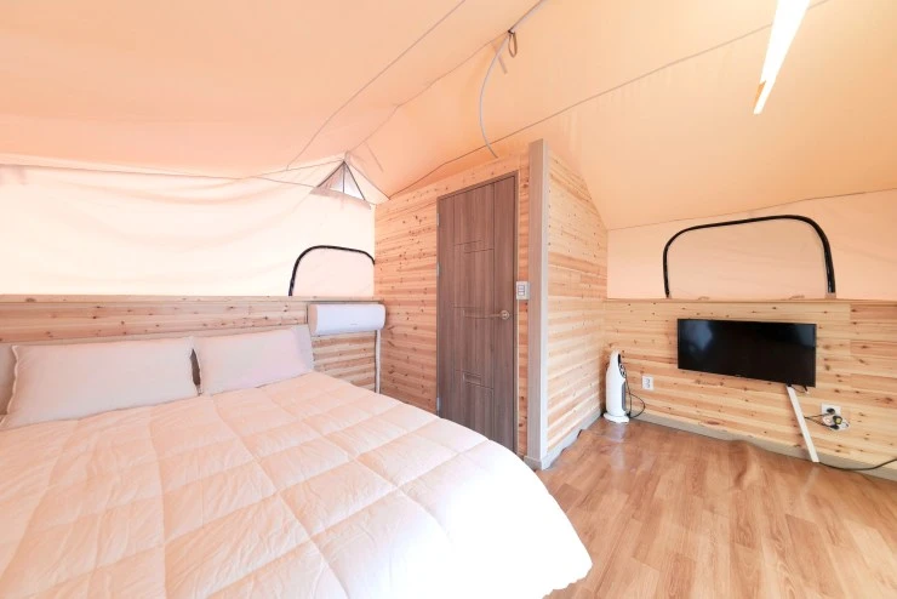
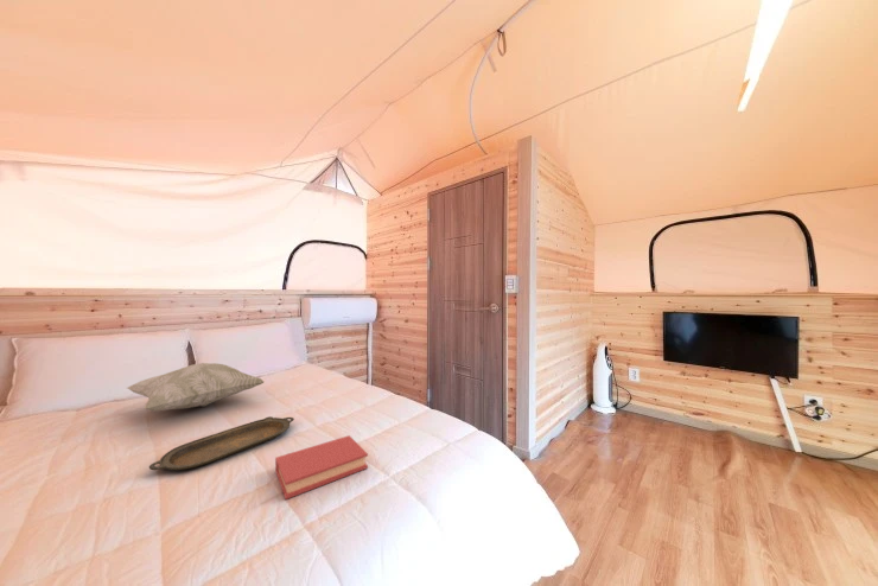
+ serving tray [148,415,295,471]
+ decorative pillow [126,362,266,412]
+ book [274,434,369,501]
